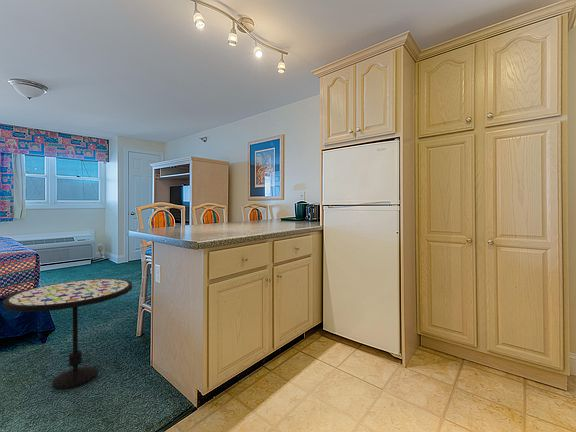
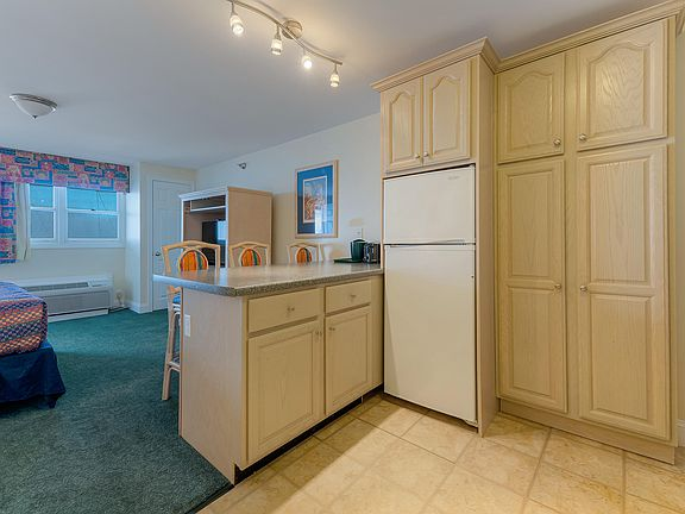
- side table [2,278,133,390]
